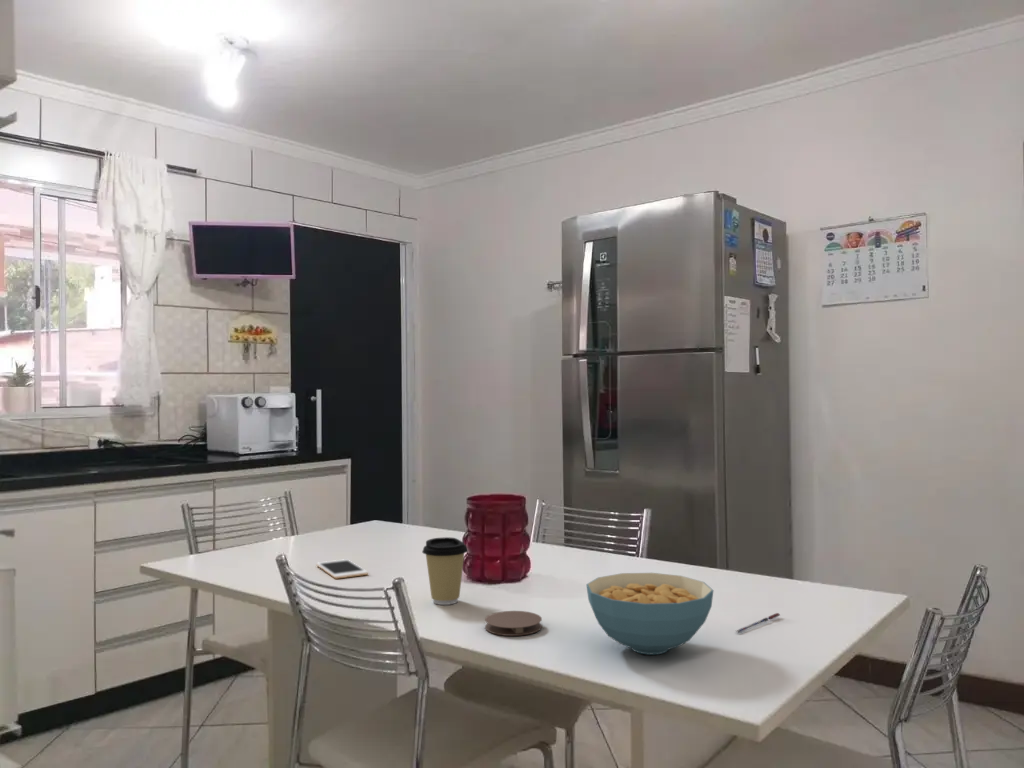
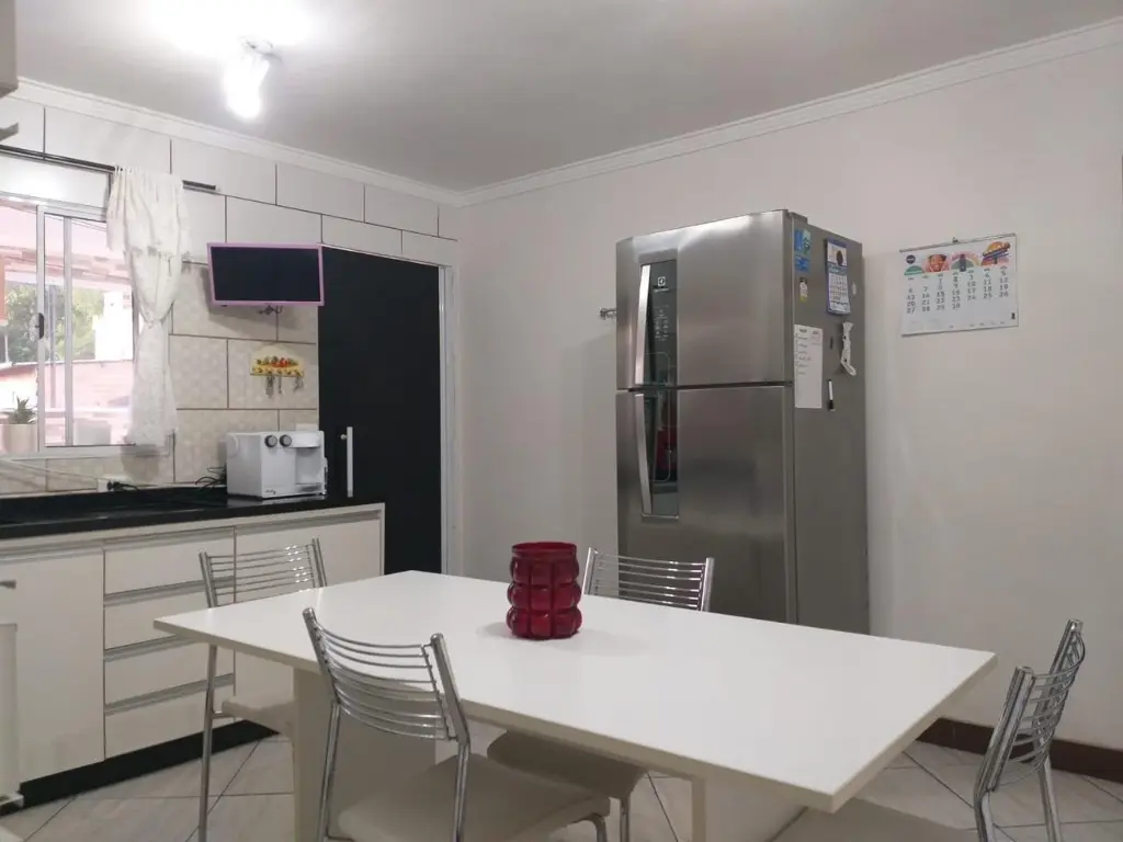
- cell phone [315,558,369,580]
- coffee cup [421,536,469,606]
- pen [735,612,781,634]
- coaster [484,610,543,637]
- cereal bowl [585,572,714,656]
